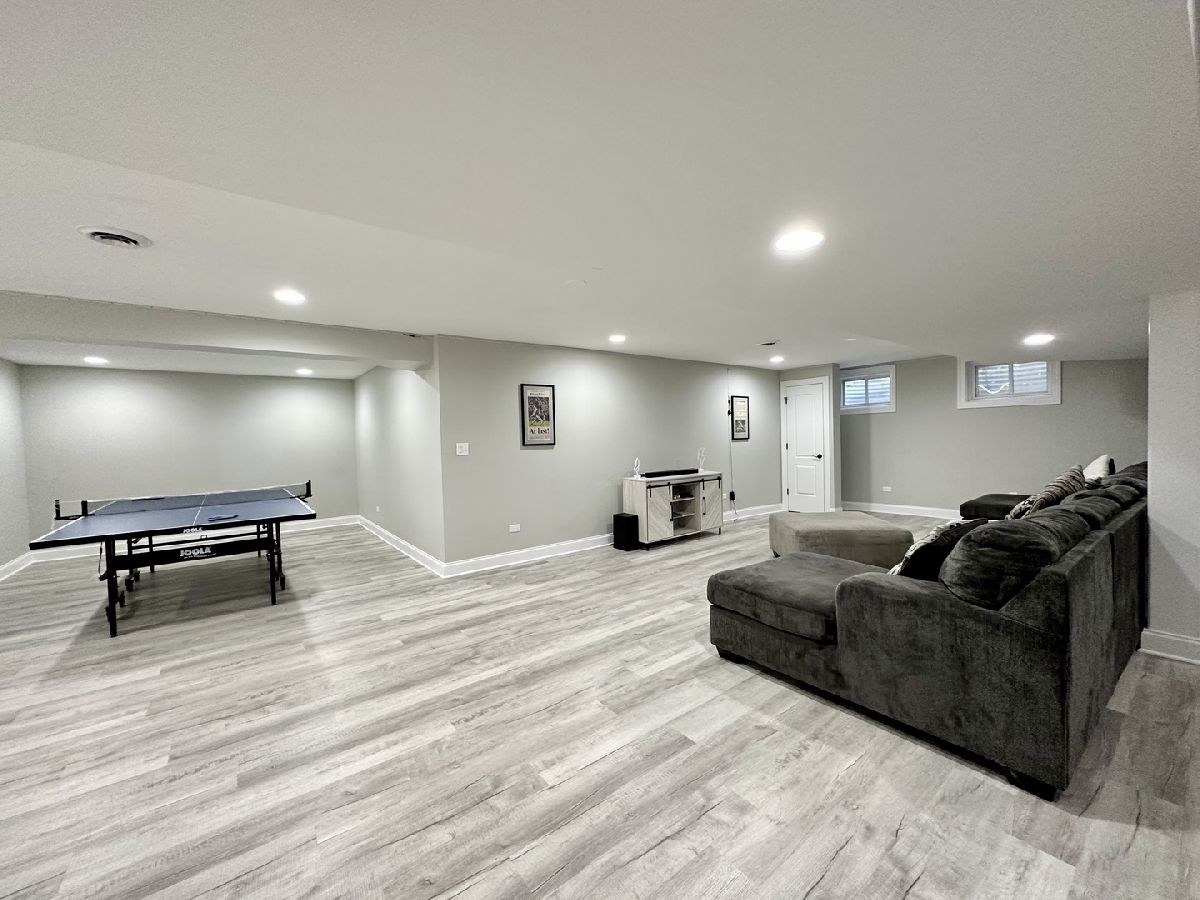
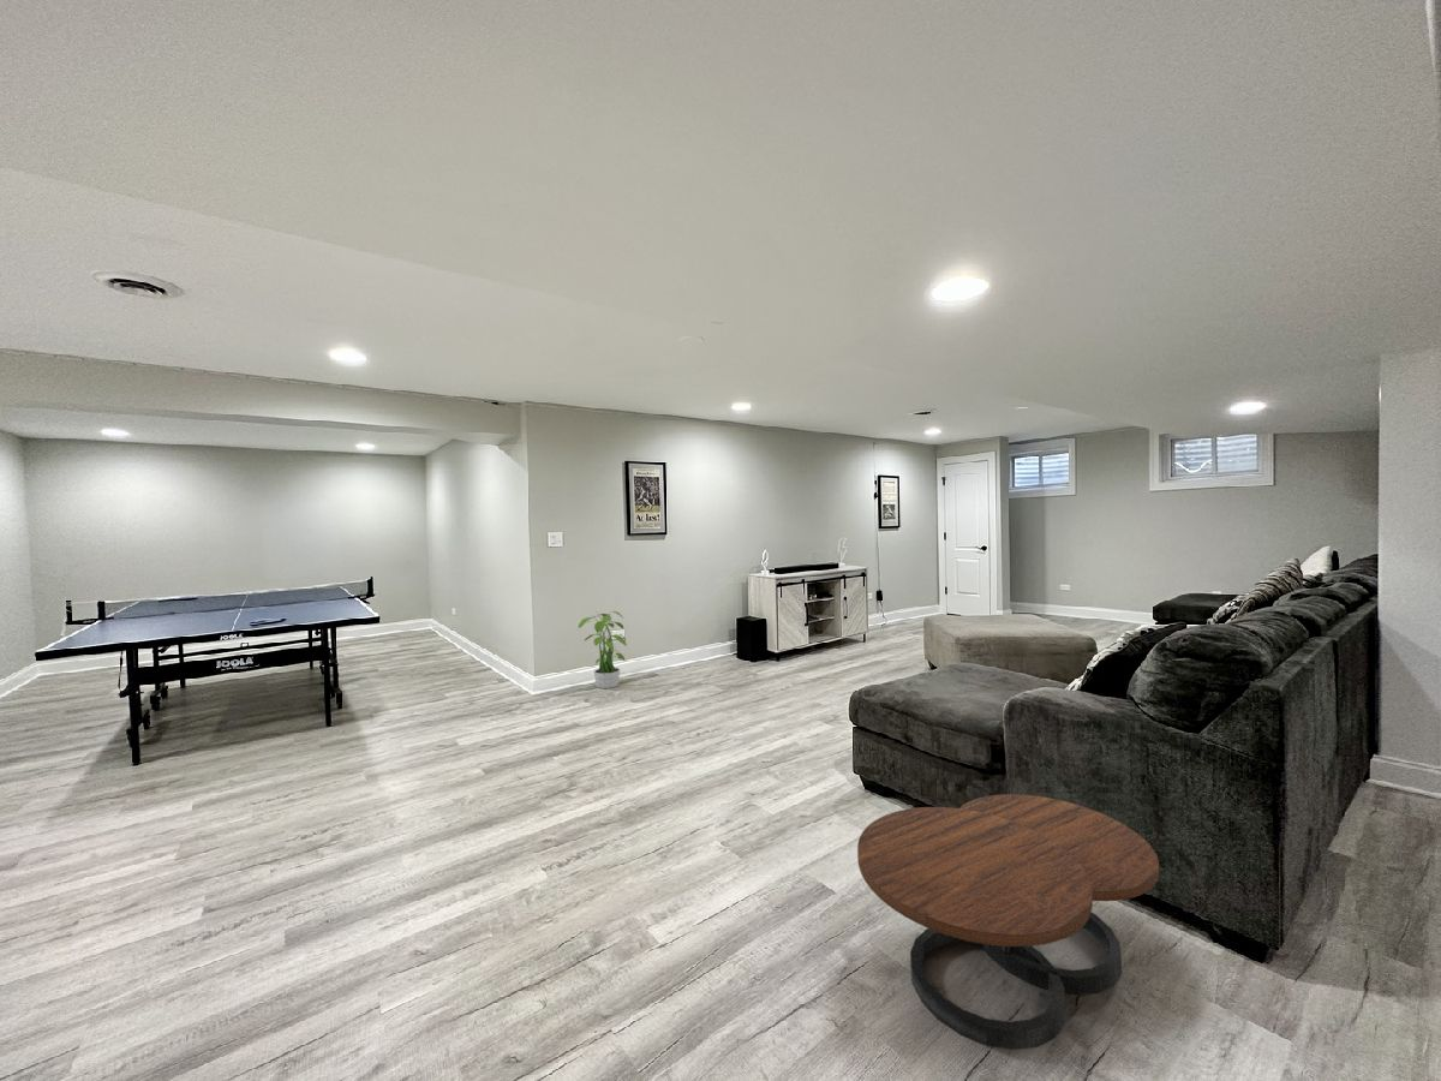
+ potted plant [576,610,628,689]
+ coffee table [856,793,1160,1051]
